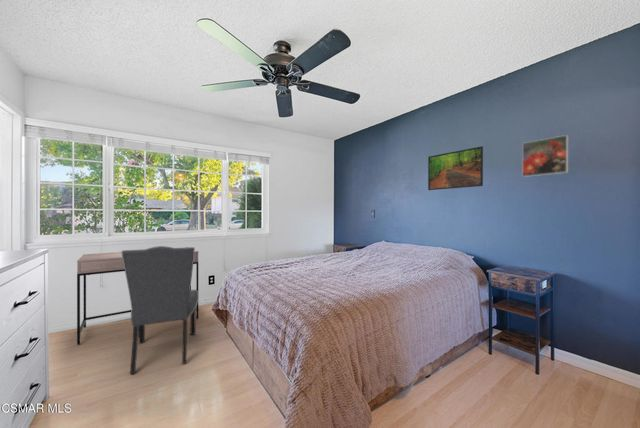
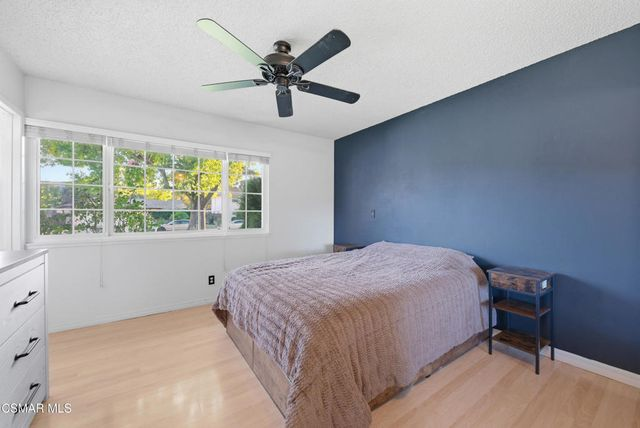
- chair [121,245,199,375]
- desk [76,246,199,346]
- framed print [521,134,569,178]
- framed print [427,145,484,191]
